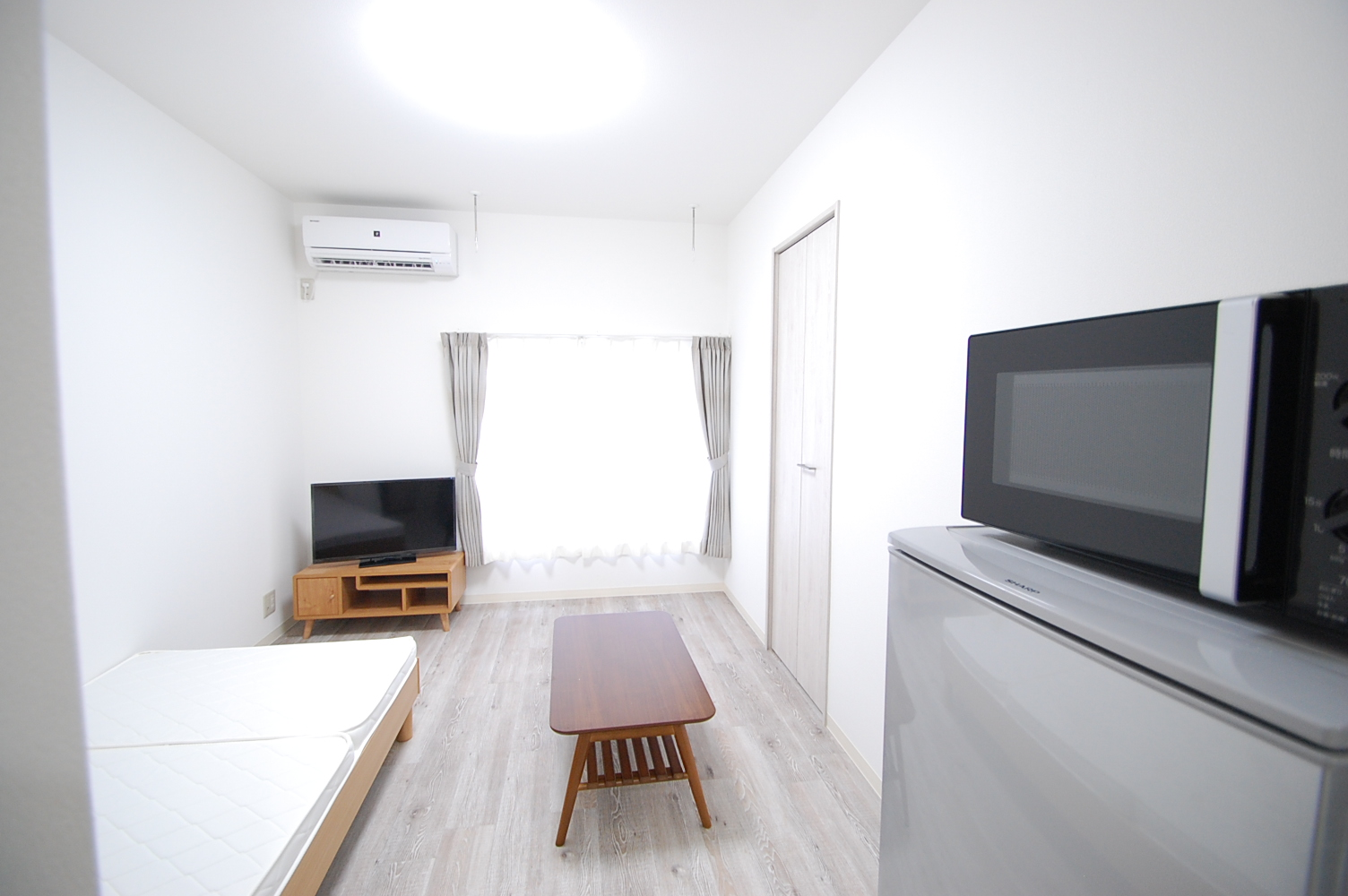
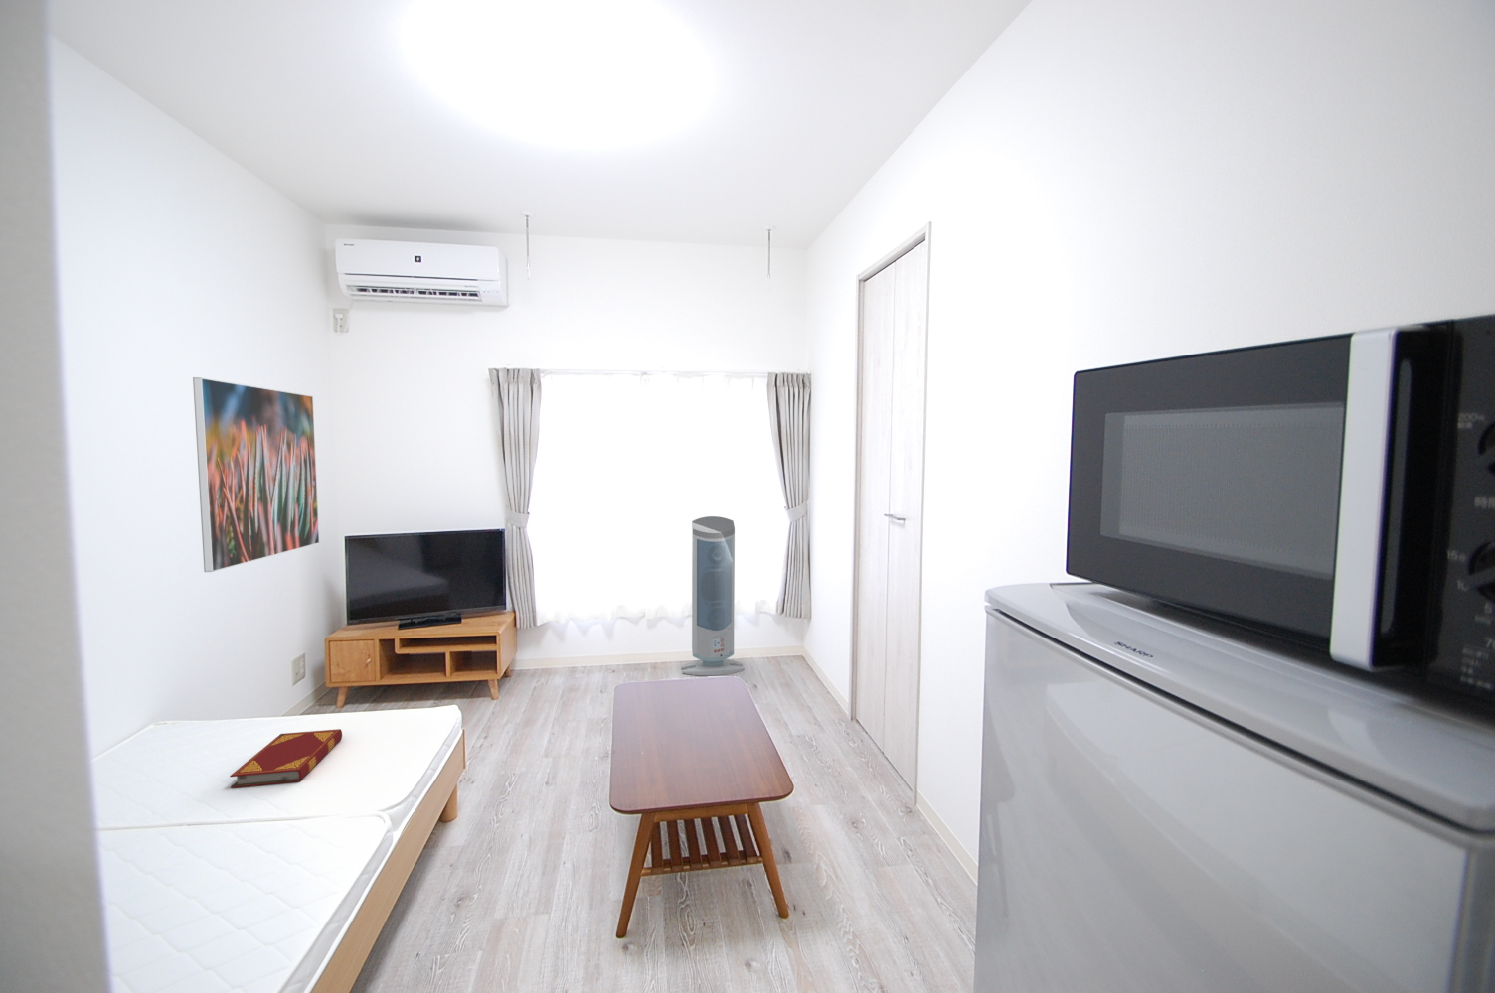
+ air purifier [681,515,745,676]
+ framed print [192,377,321,573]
+ hardback book [228,728,343,788]
